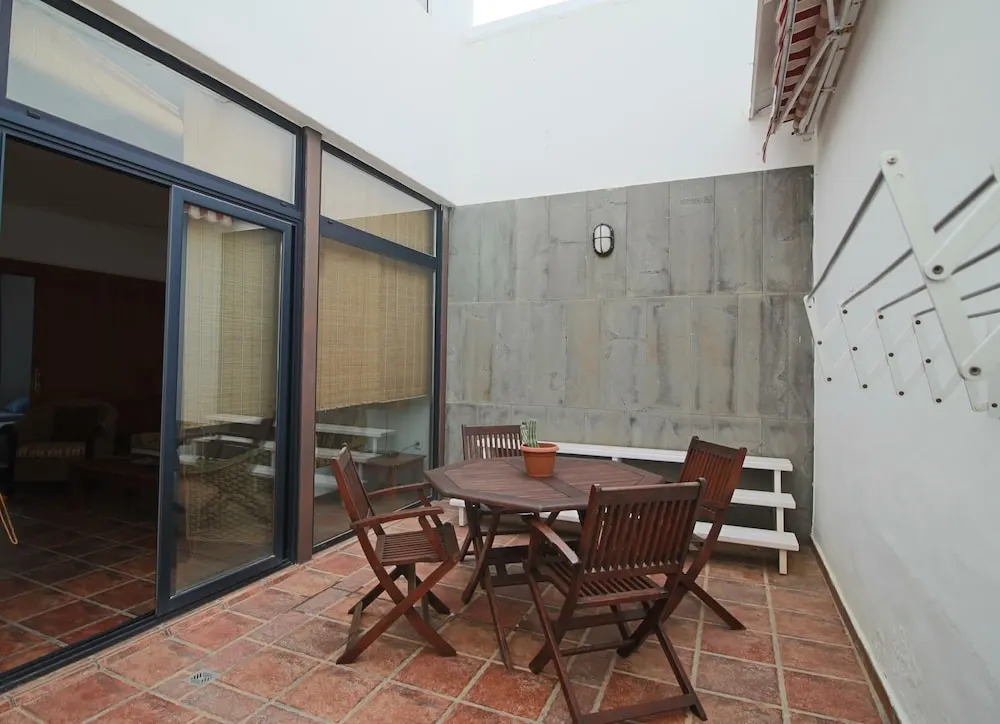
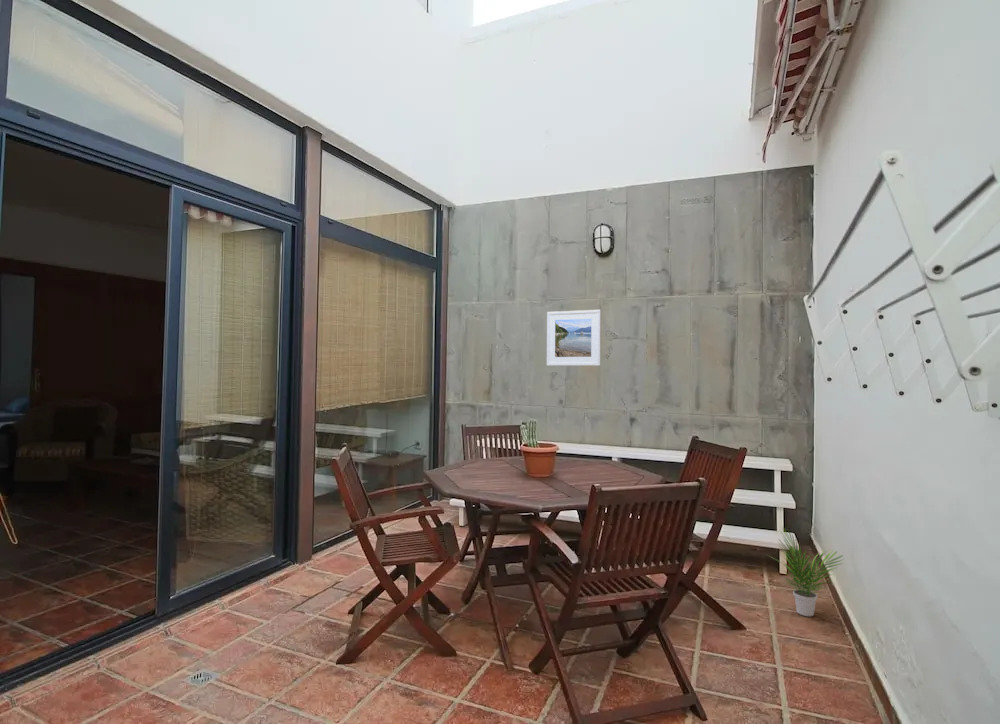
+ potted plant [767,526,845,617]
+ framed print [546,309,602,367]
